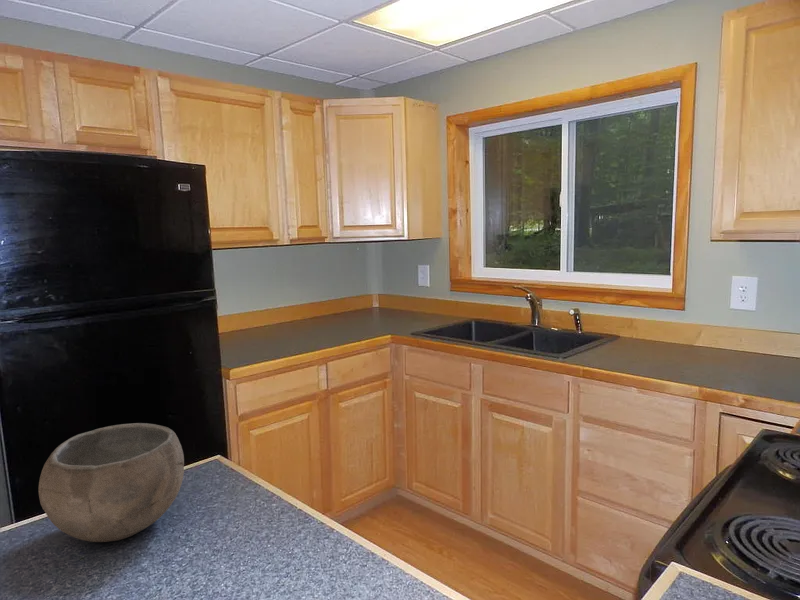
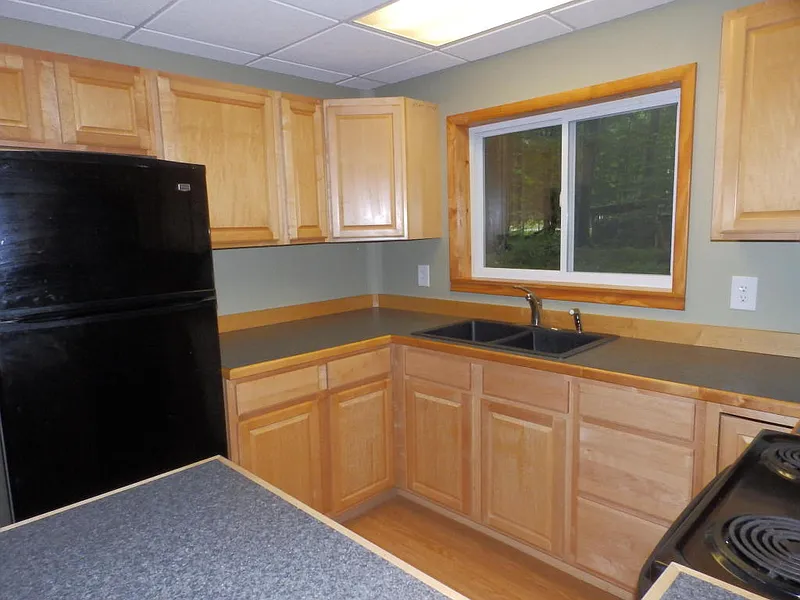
- bowl [38,422,185,543]
